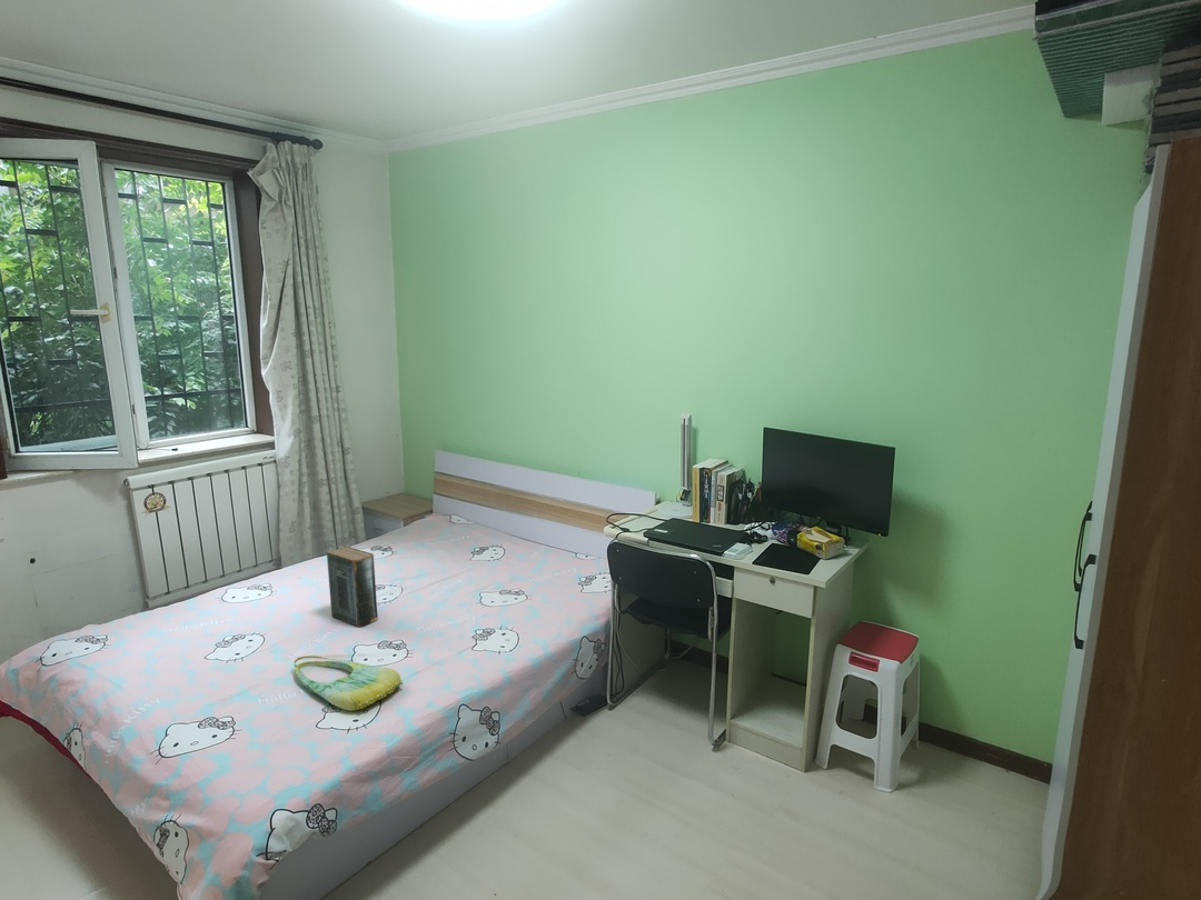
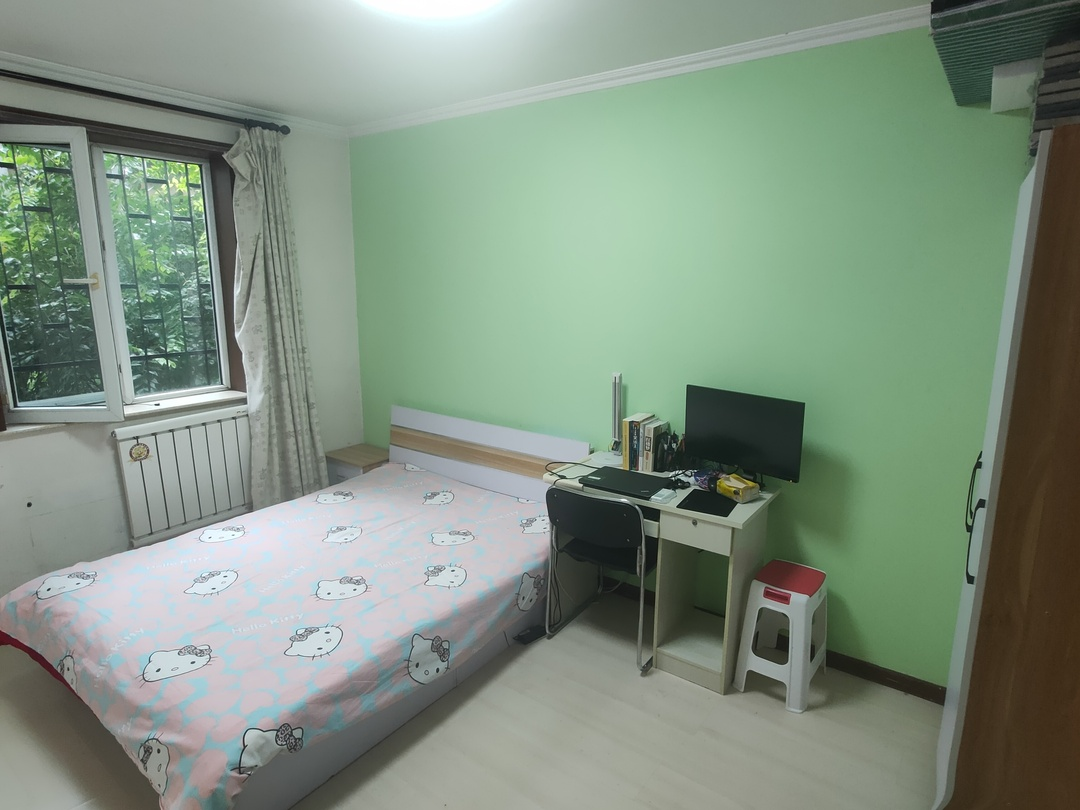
- tote bag [294,654,404,712]
- book [326,546,379,628]
